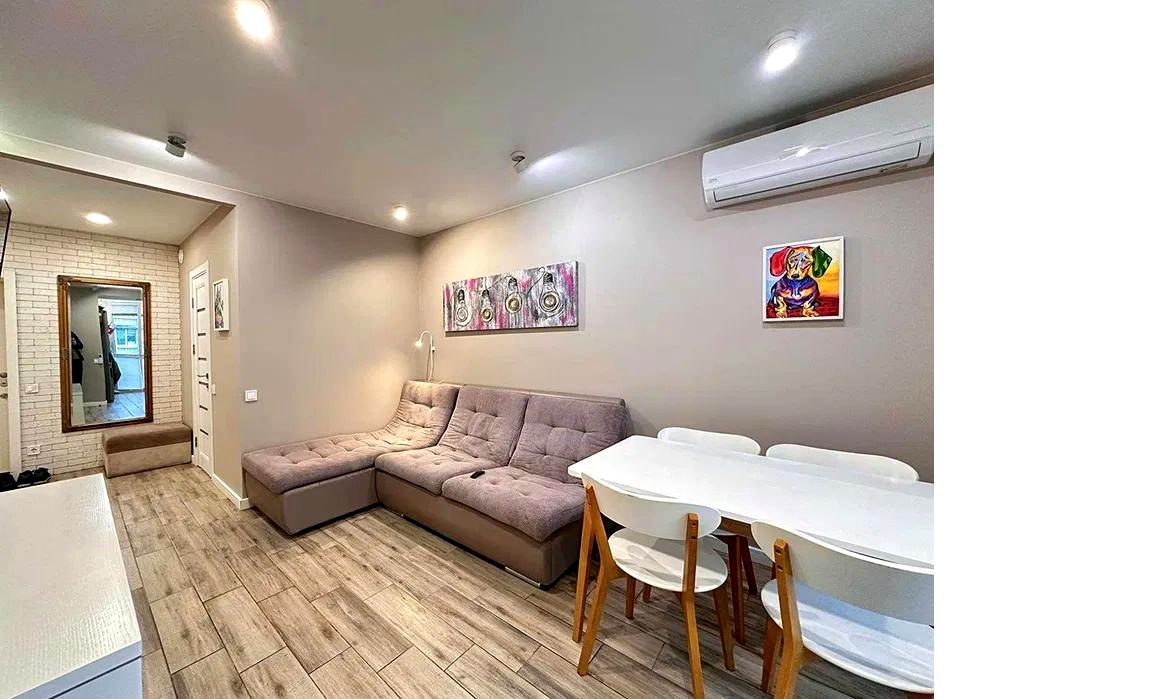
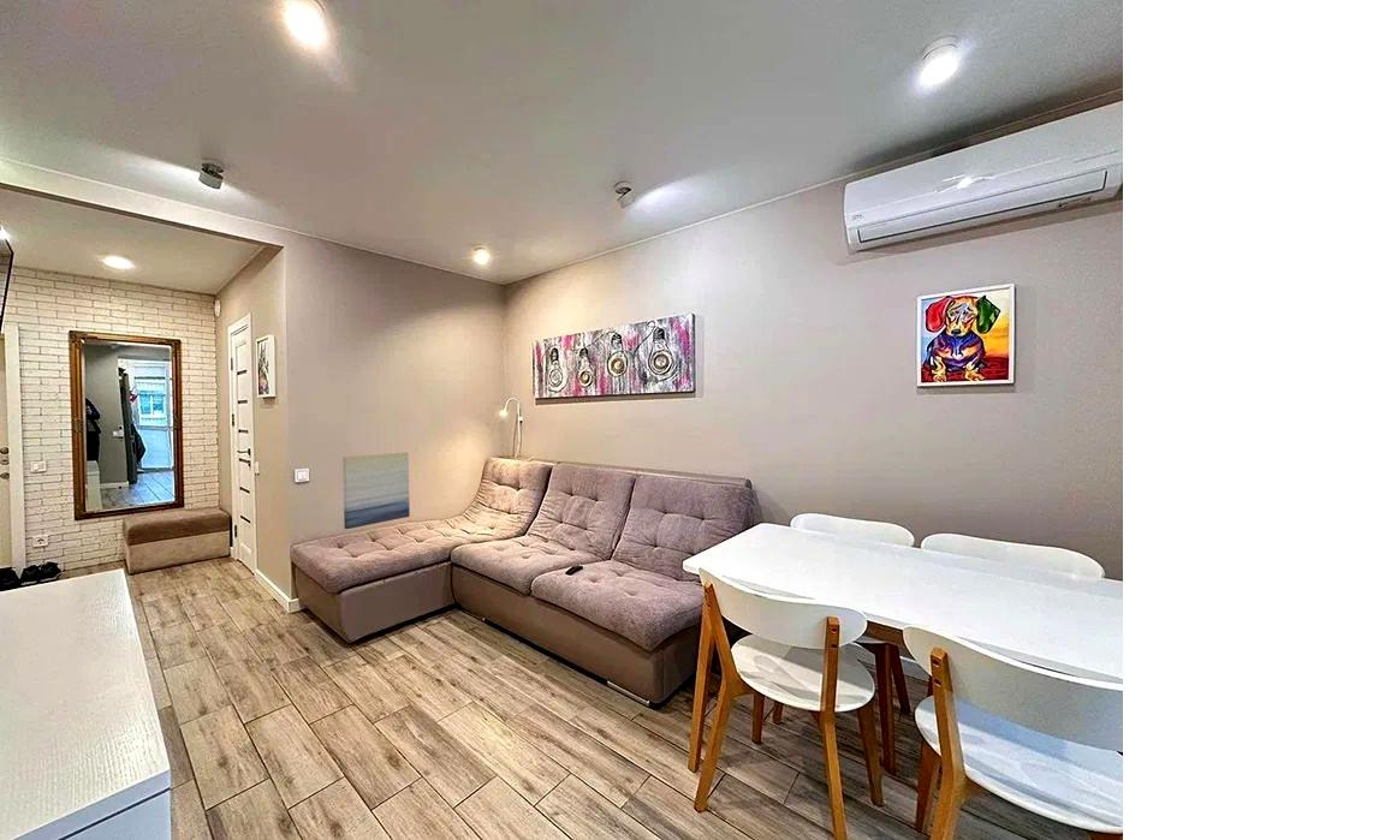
+ wall art [341,451,411,530]
